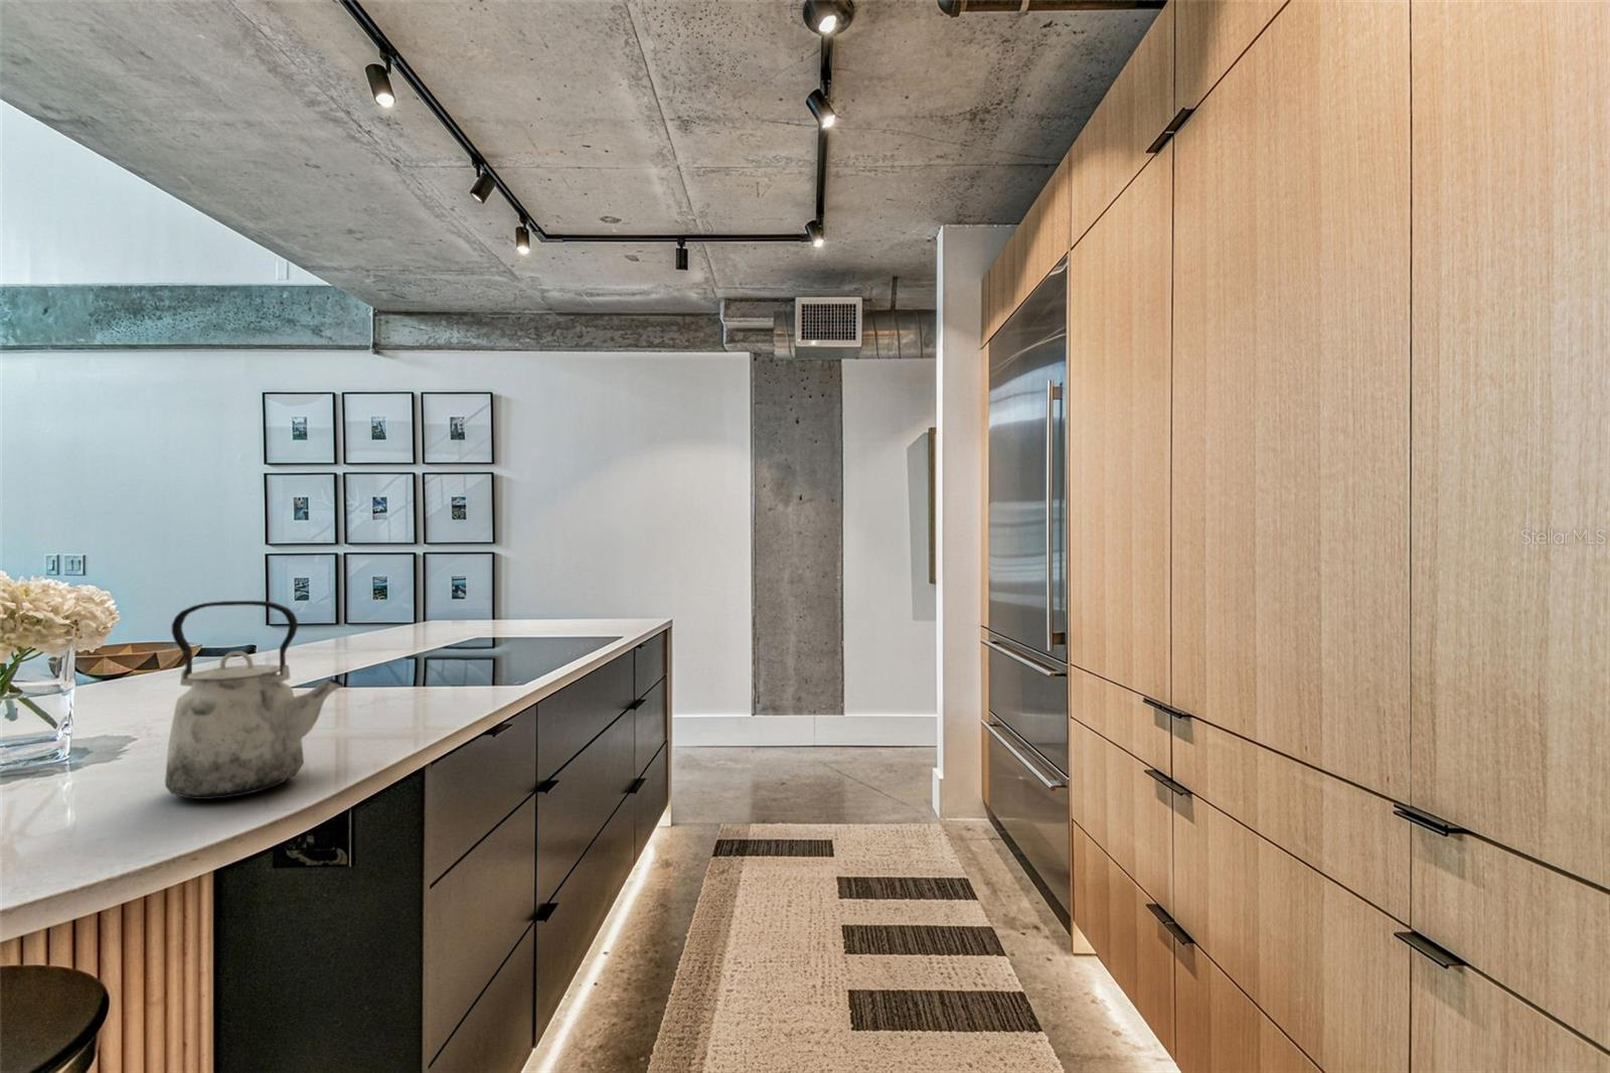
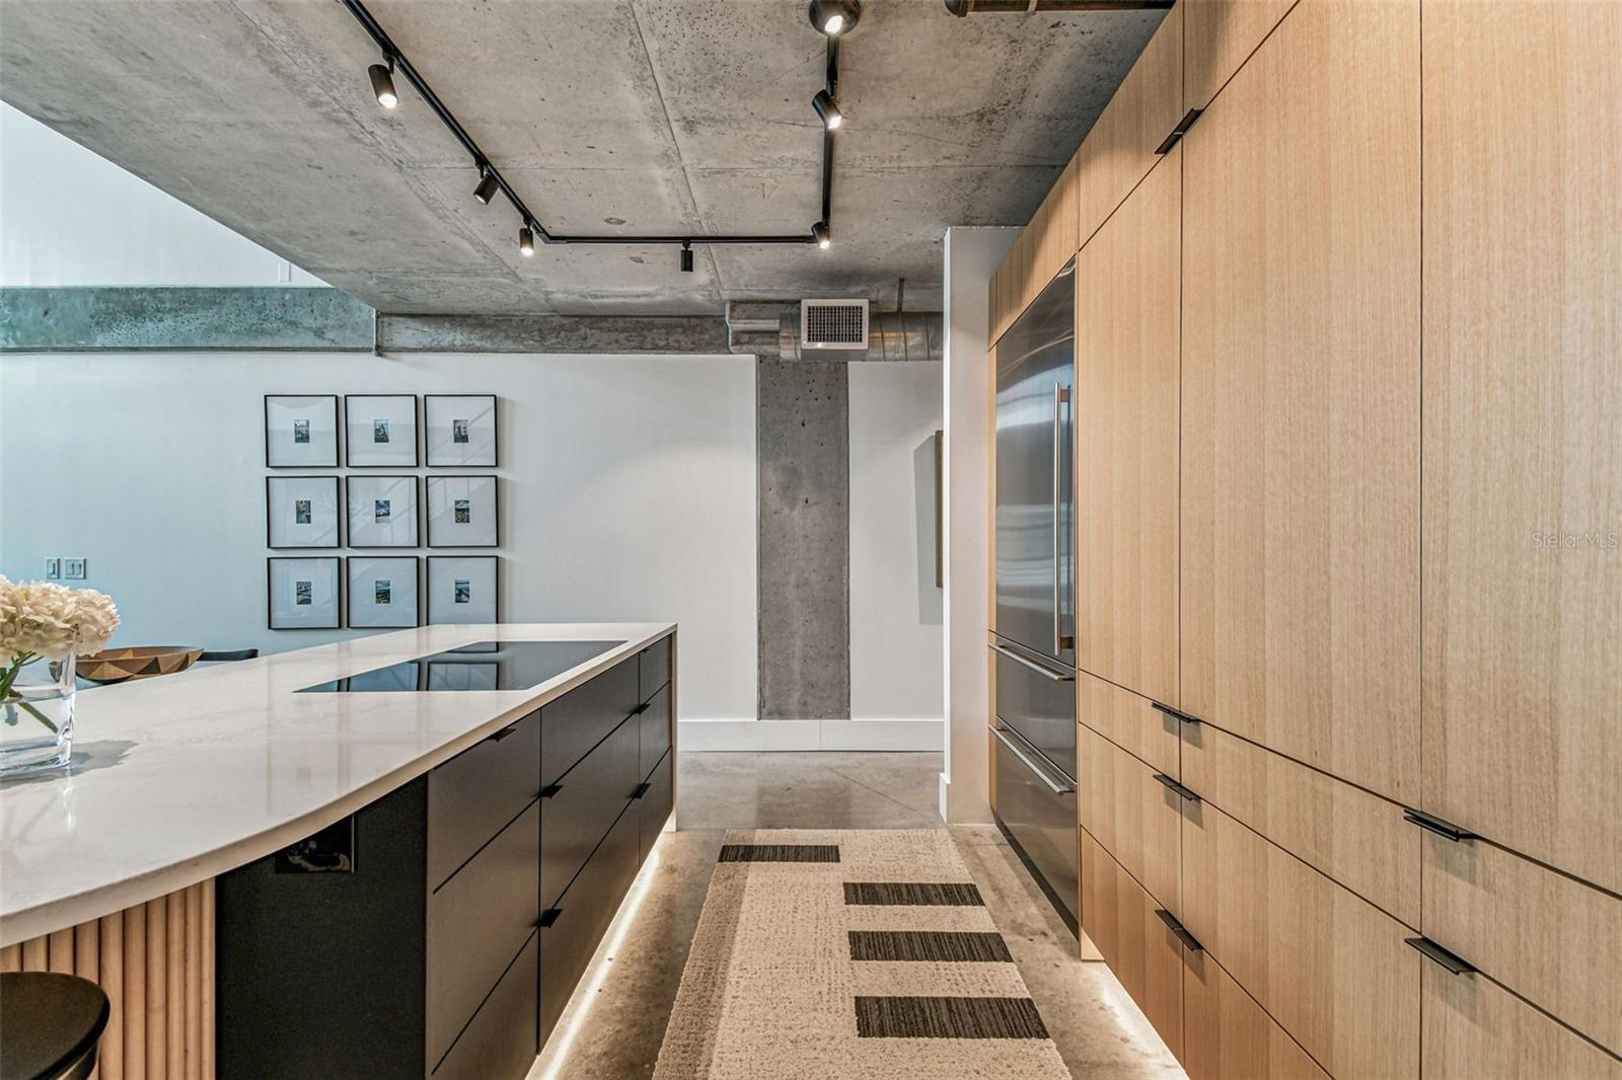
- kettle [164,600,345,800]
